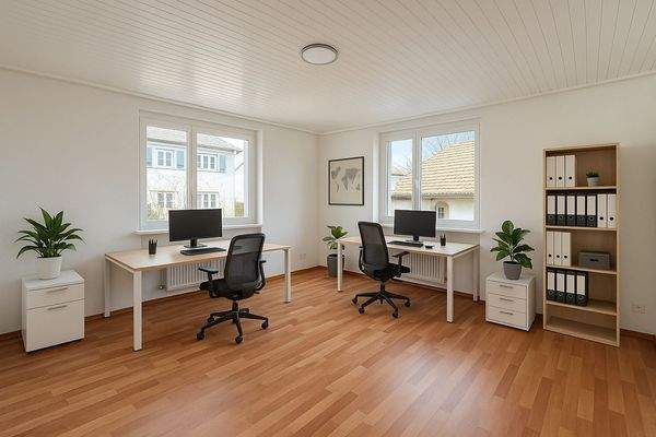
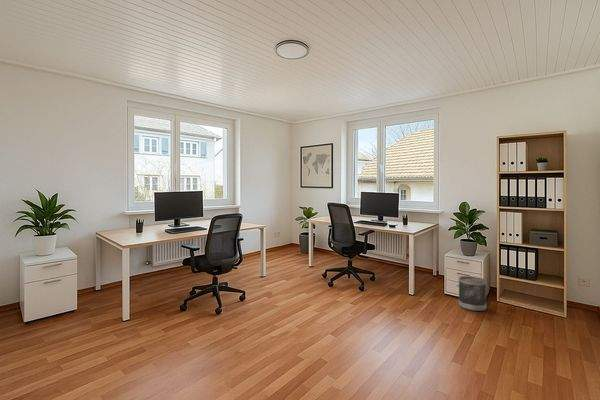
+ wastebasket [458,275,487,312]
